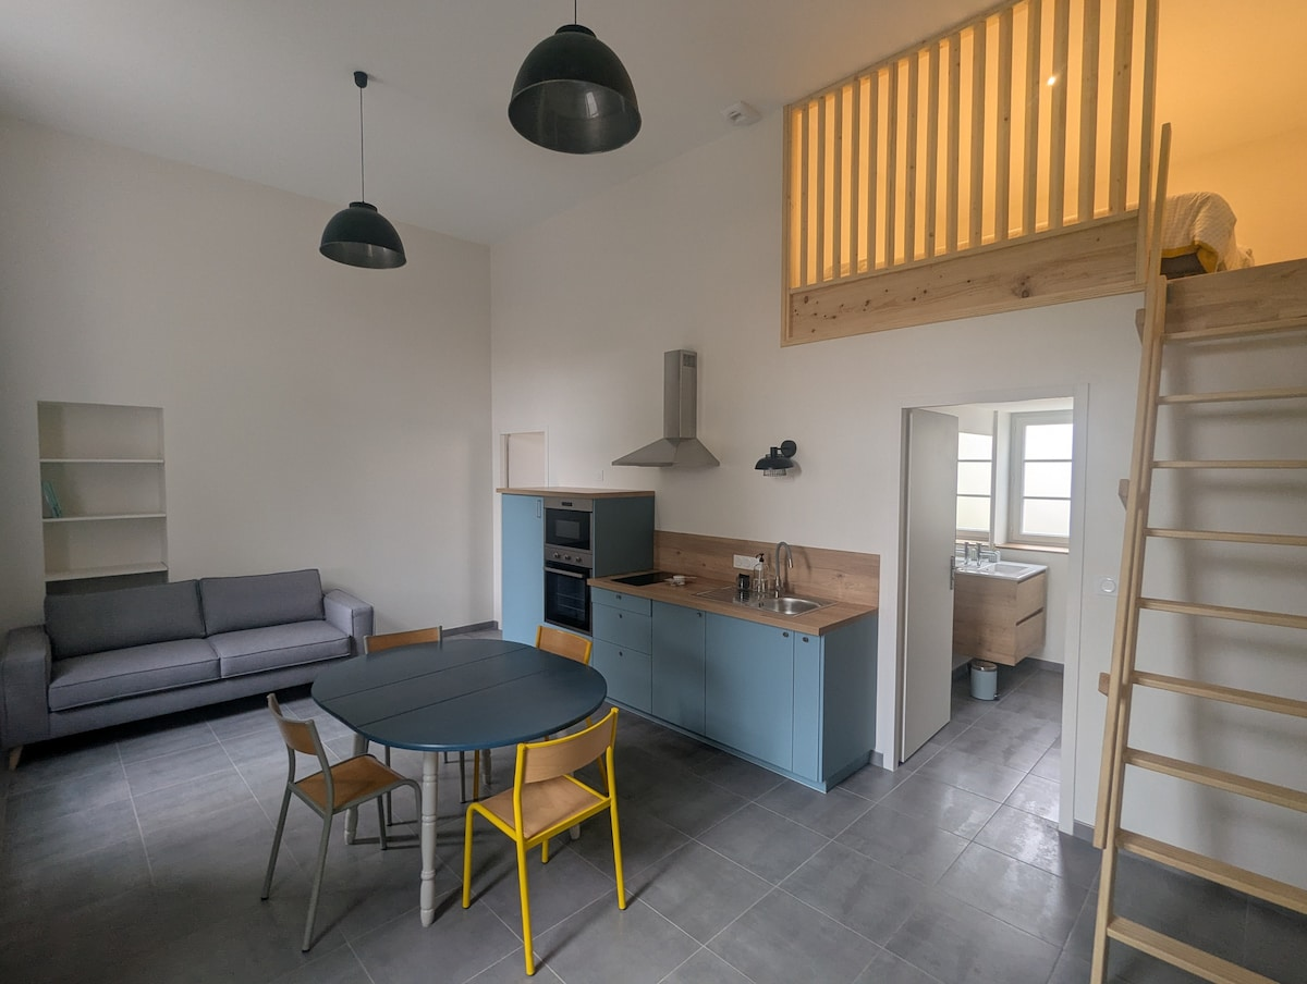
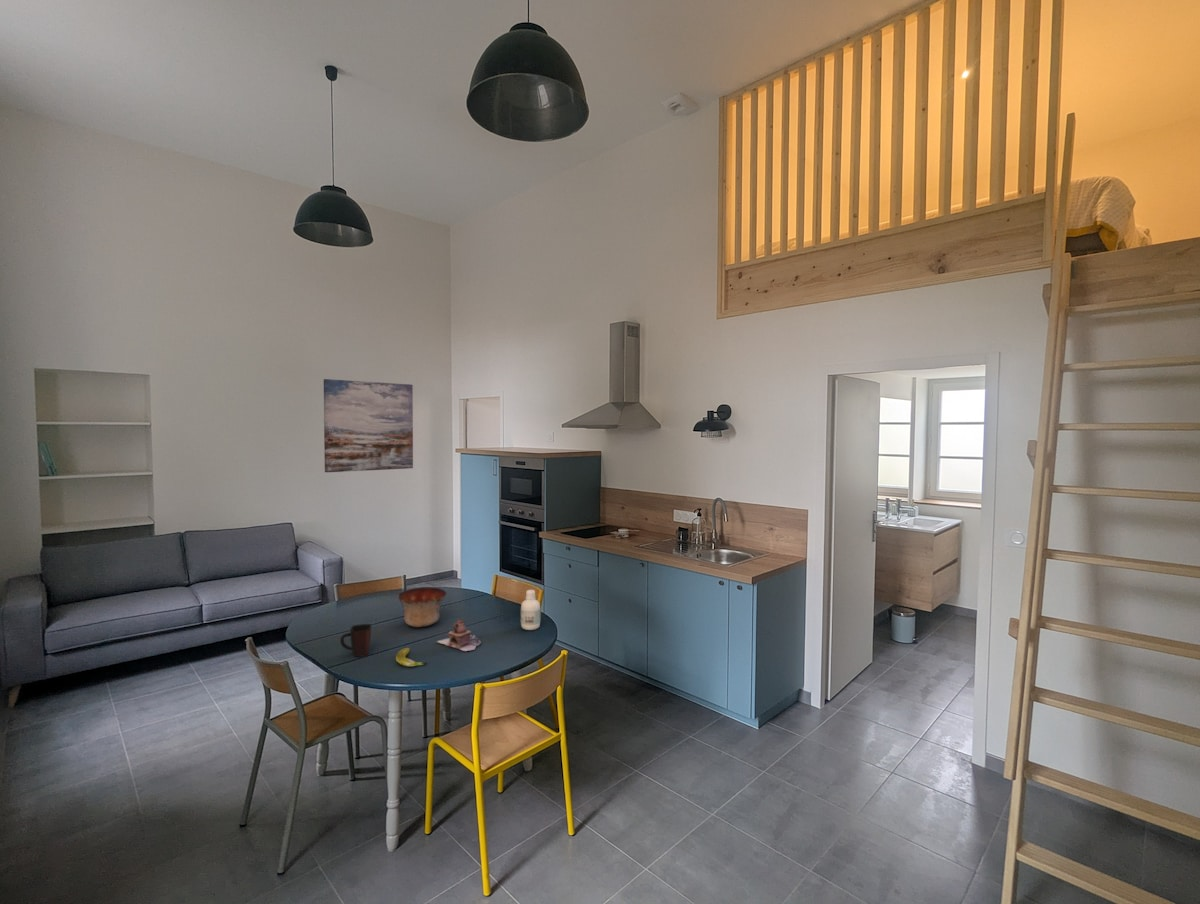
+ banana [395,647,427,667]
+ wall art [323,378,414,473]
+ teapot [436,618,482,652]
+ bowl [397,586,447,628]
+ bottle [520,589,541,631]
+ mug [339,623,372,658]
